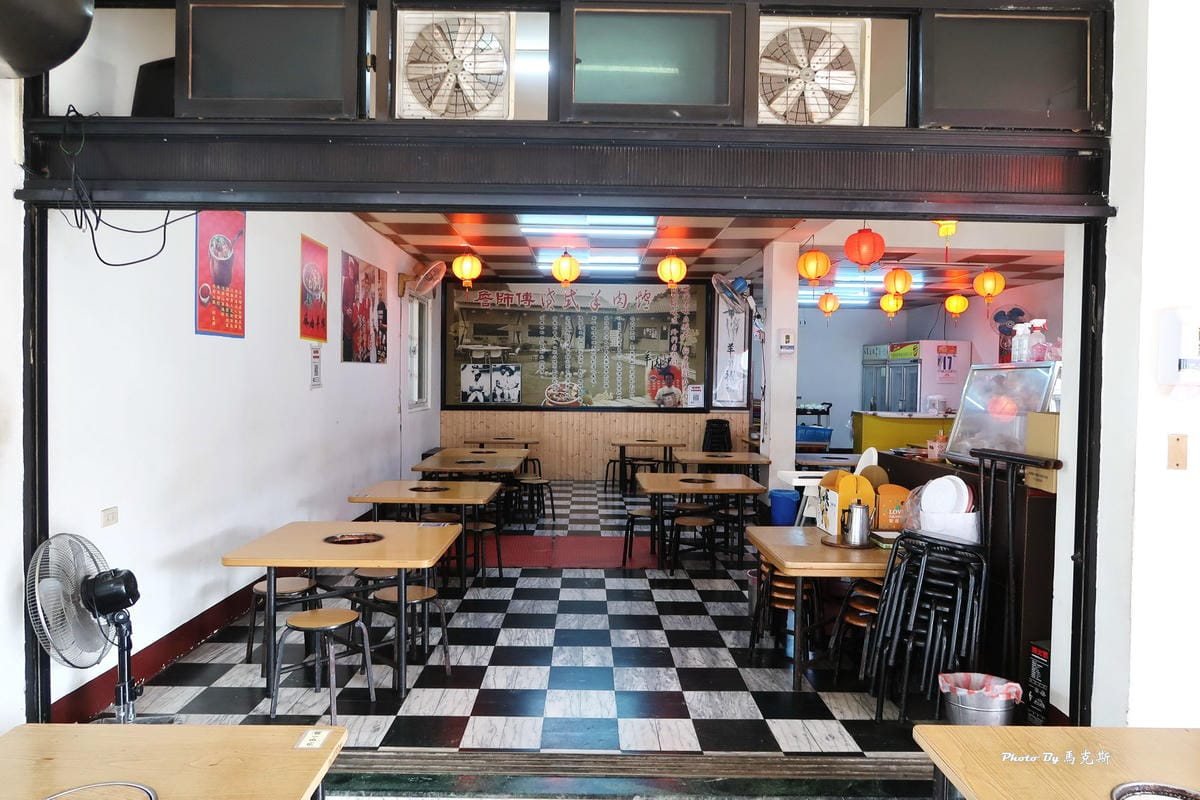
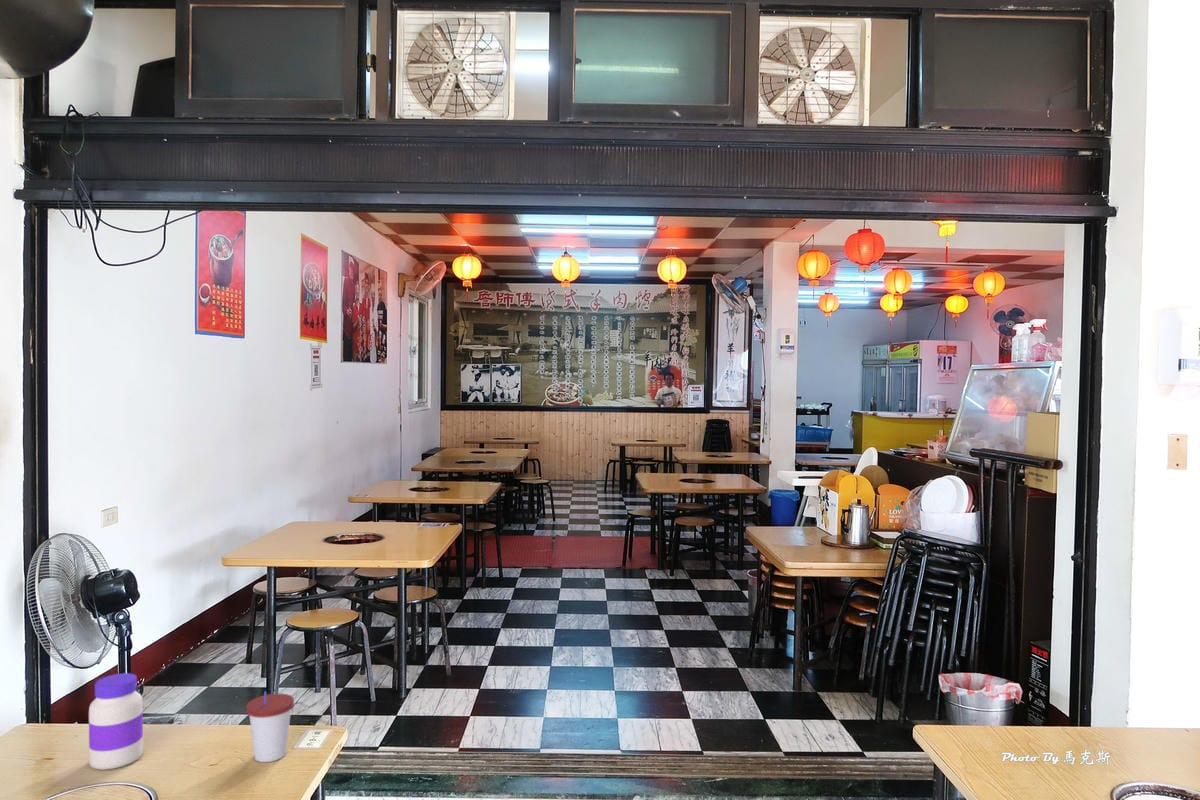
+ jar [88,672,144,771]
+ cup [245,690,295,763]
